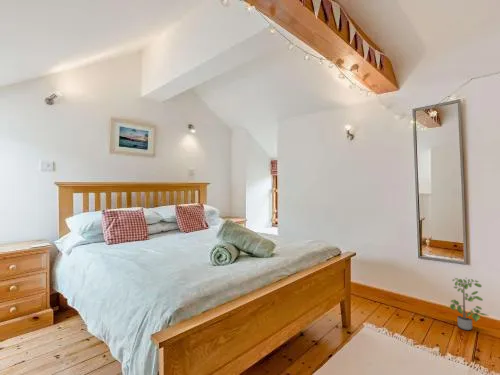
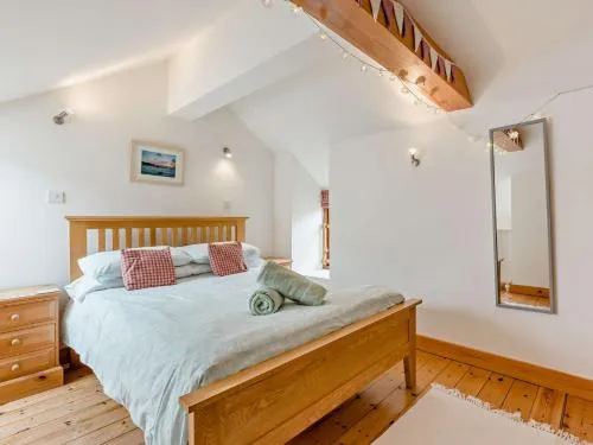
- potted plant [449,277,489,331]
